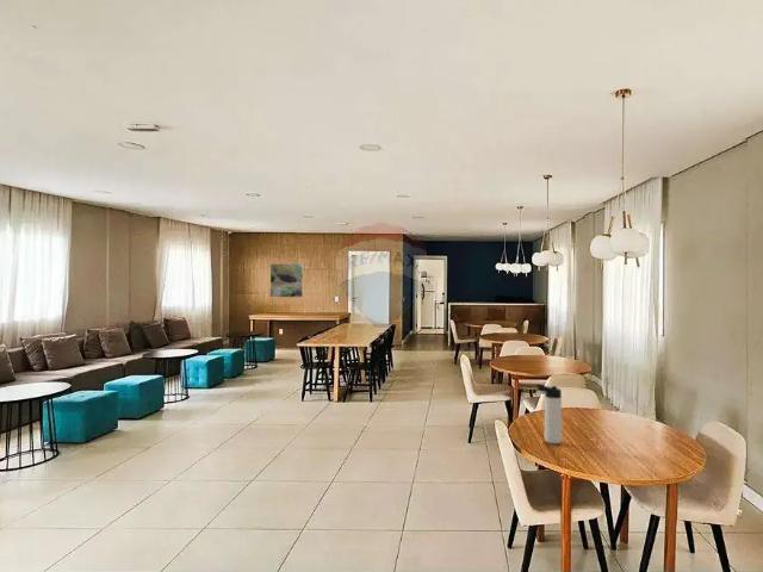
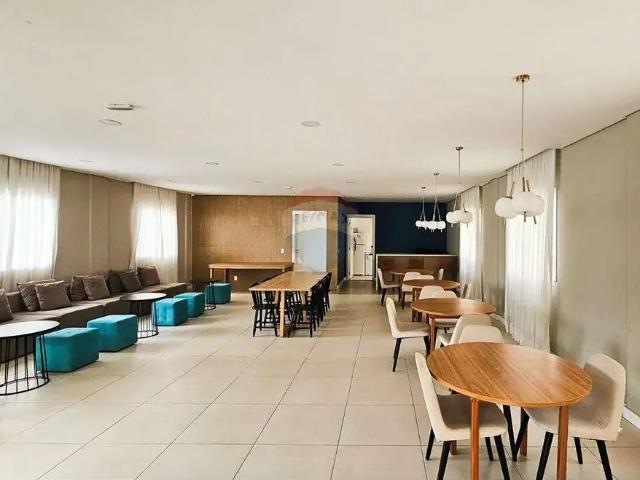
- thermos bottle [535,384,563,444]
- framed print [269,262,304,298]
